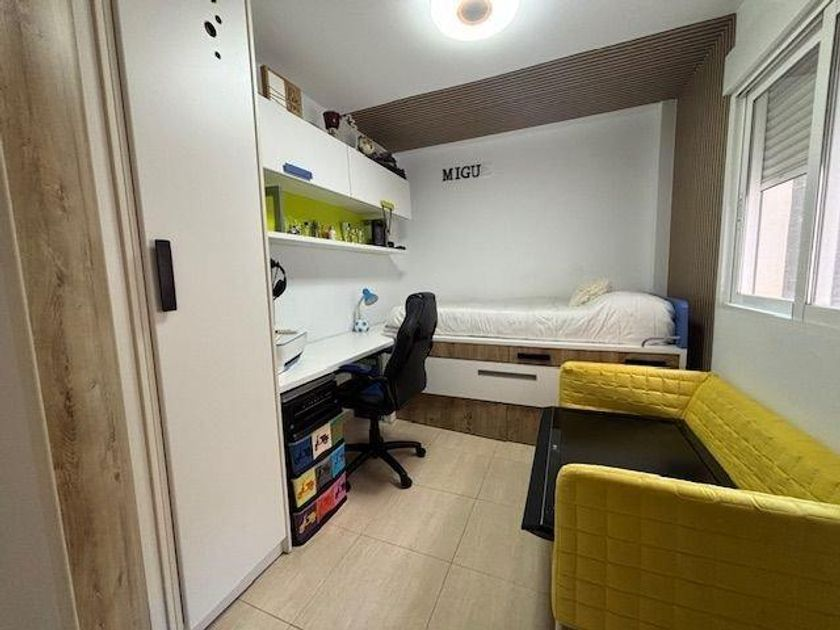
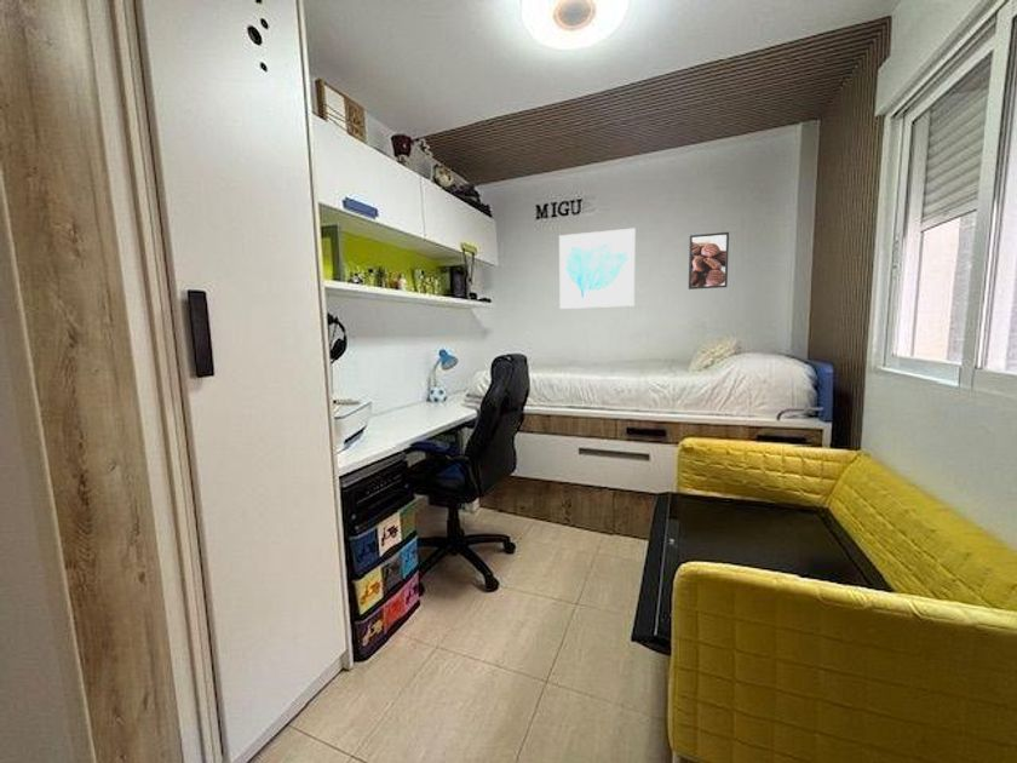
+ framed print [688,231,730,291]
+ wall art [558,228,636,310]
